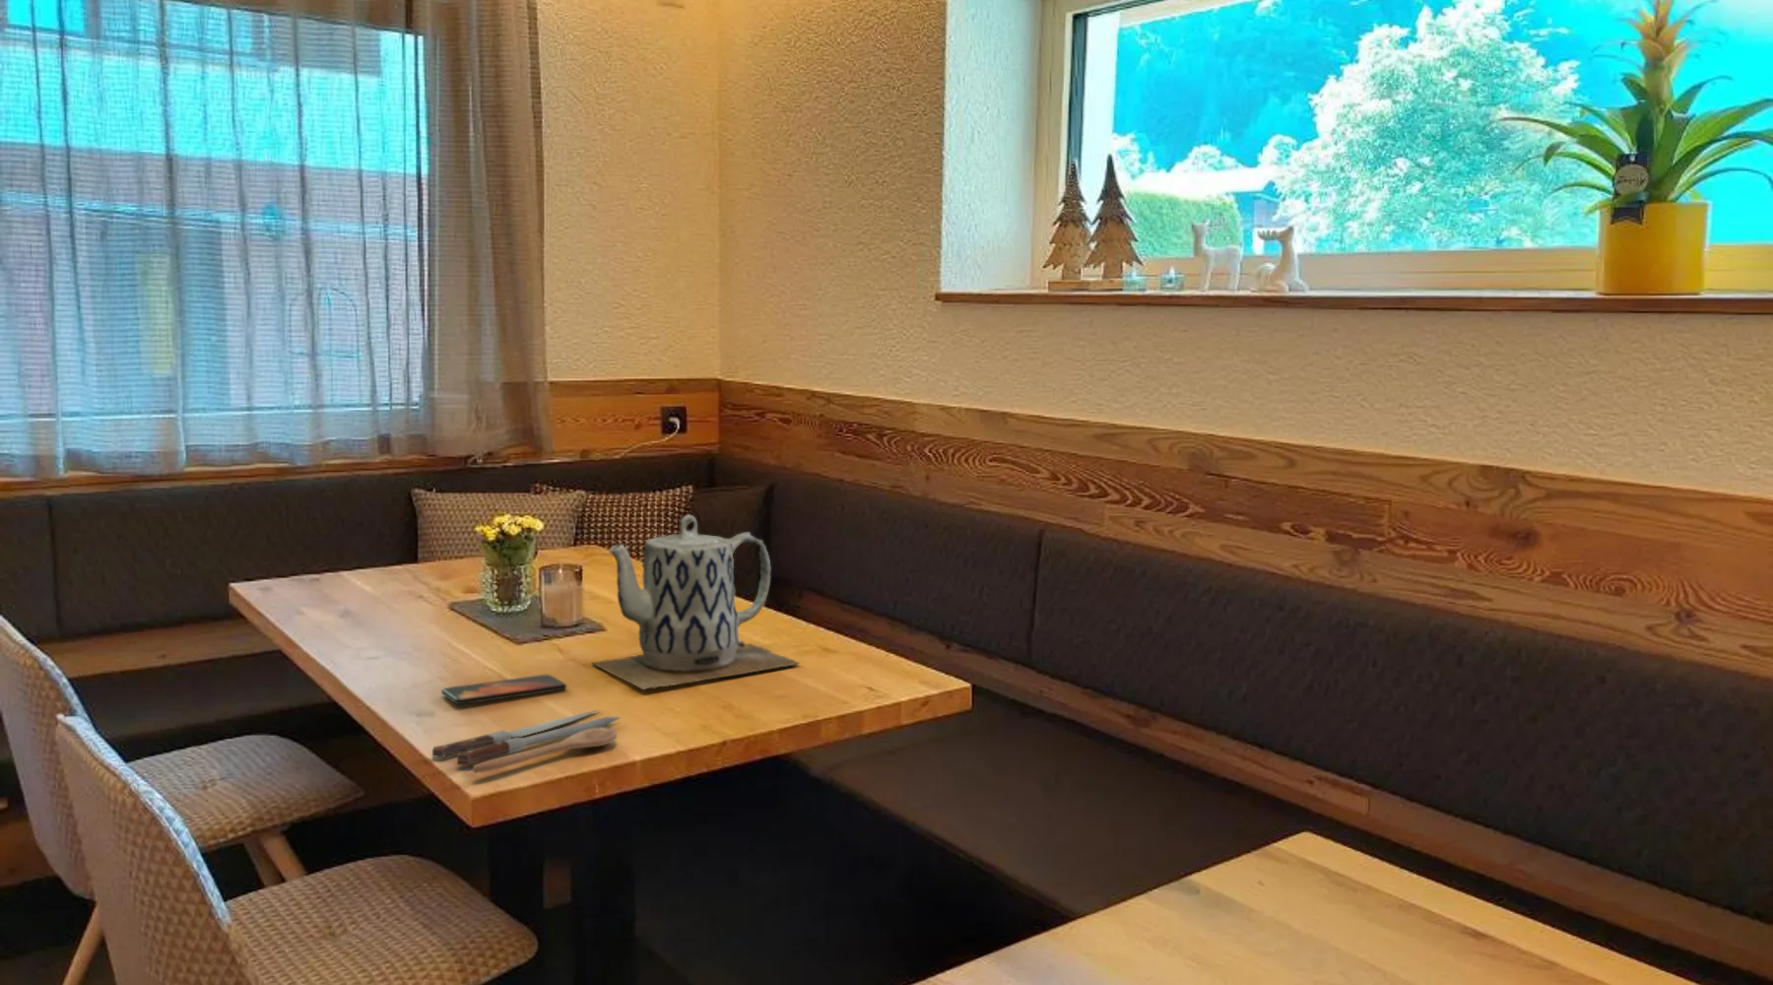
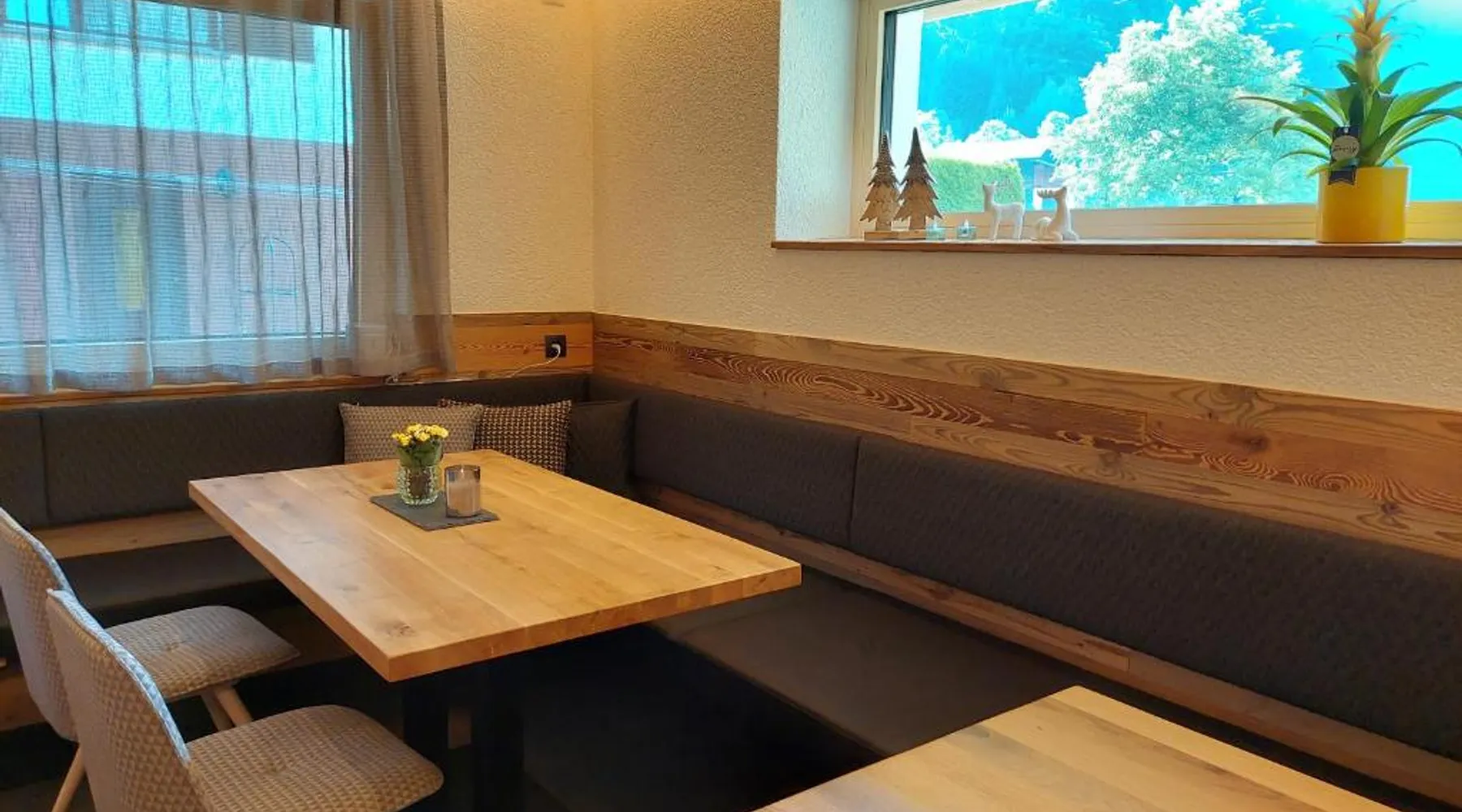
- smartphone [440,673,568,705]
- teapot [591,513,802,690]
- spoon [432,708,622,773]
